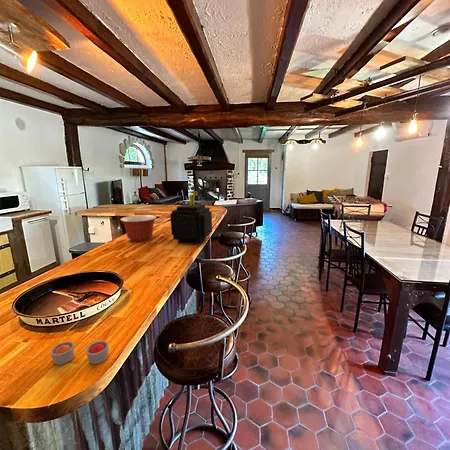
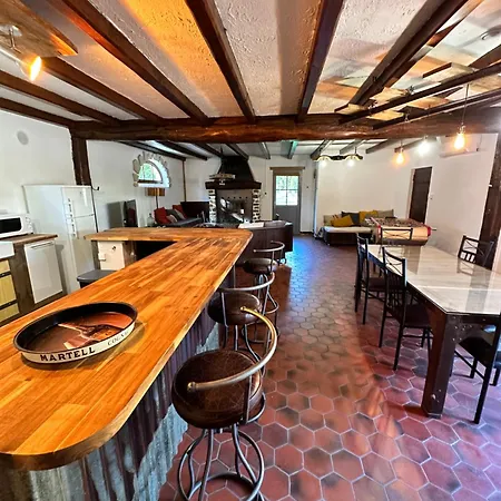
- plant pot [169,191,213,245]
- mixing bowl [119,214,158,243]
- candle [49,340,109,366]
